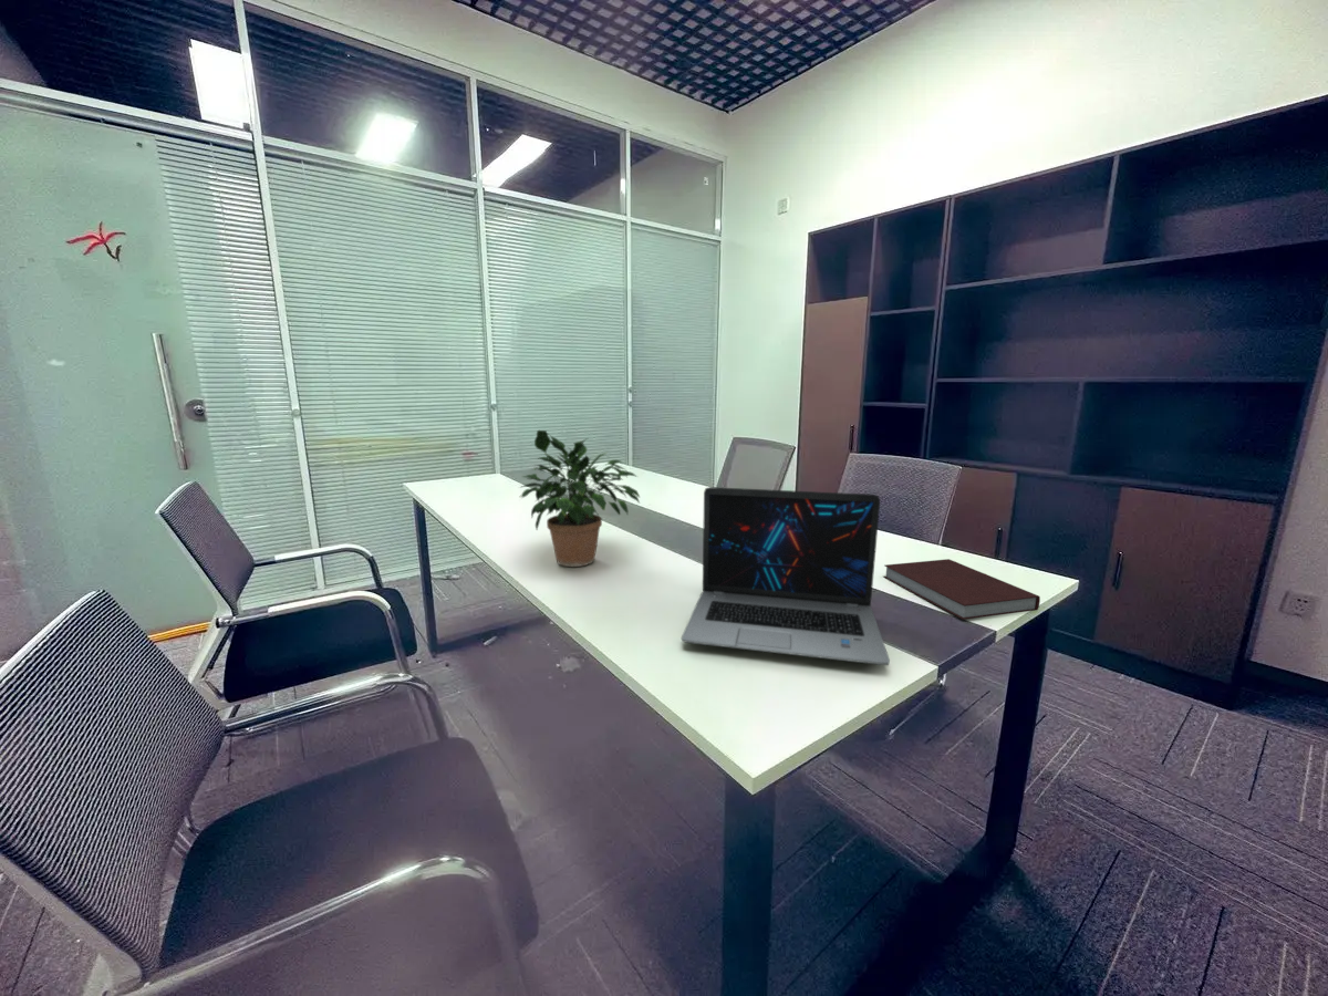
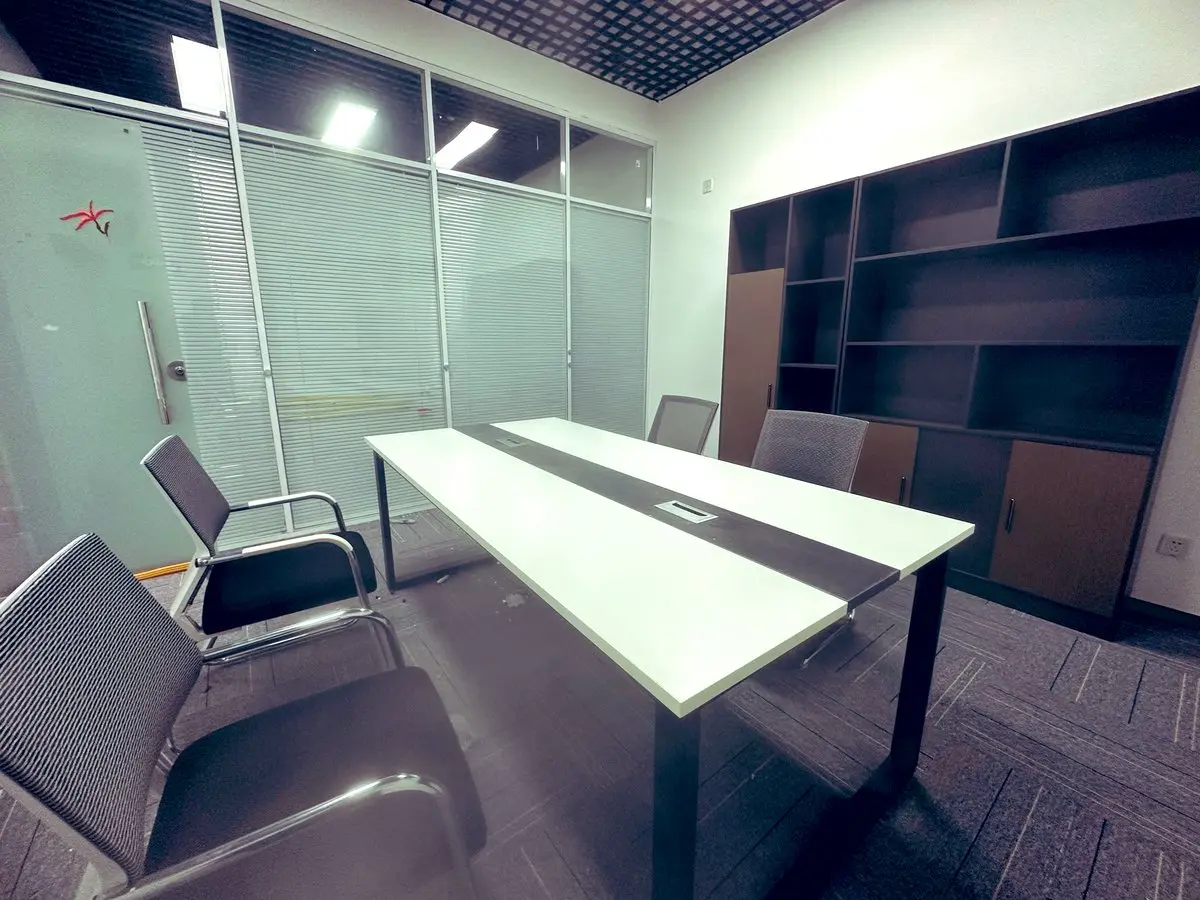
- potted plant [517,429,641,568]
- laptop [681,486,891,666]
- notebook [882,558,1041,621]
